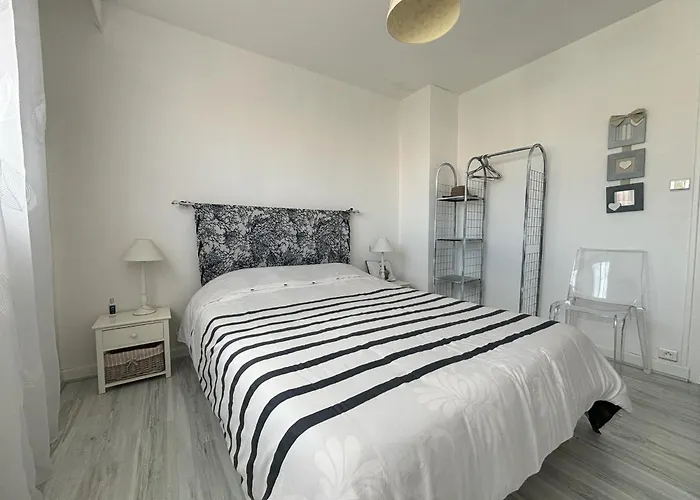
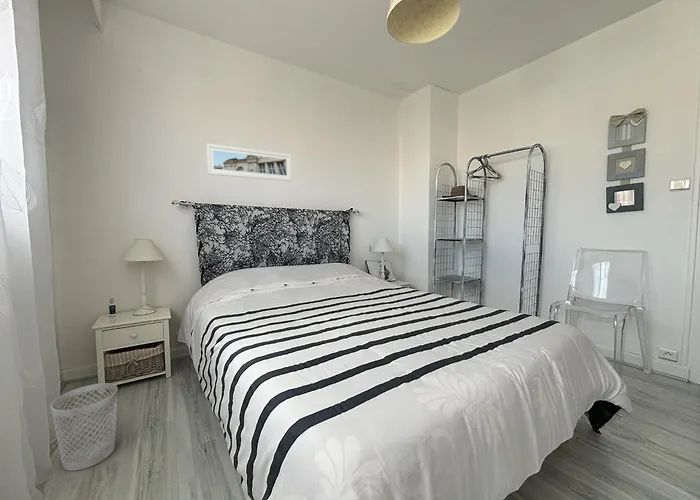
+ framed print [206,143,293,182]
+ wastebasket [50,382,119,472]
